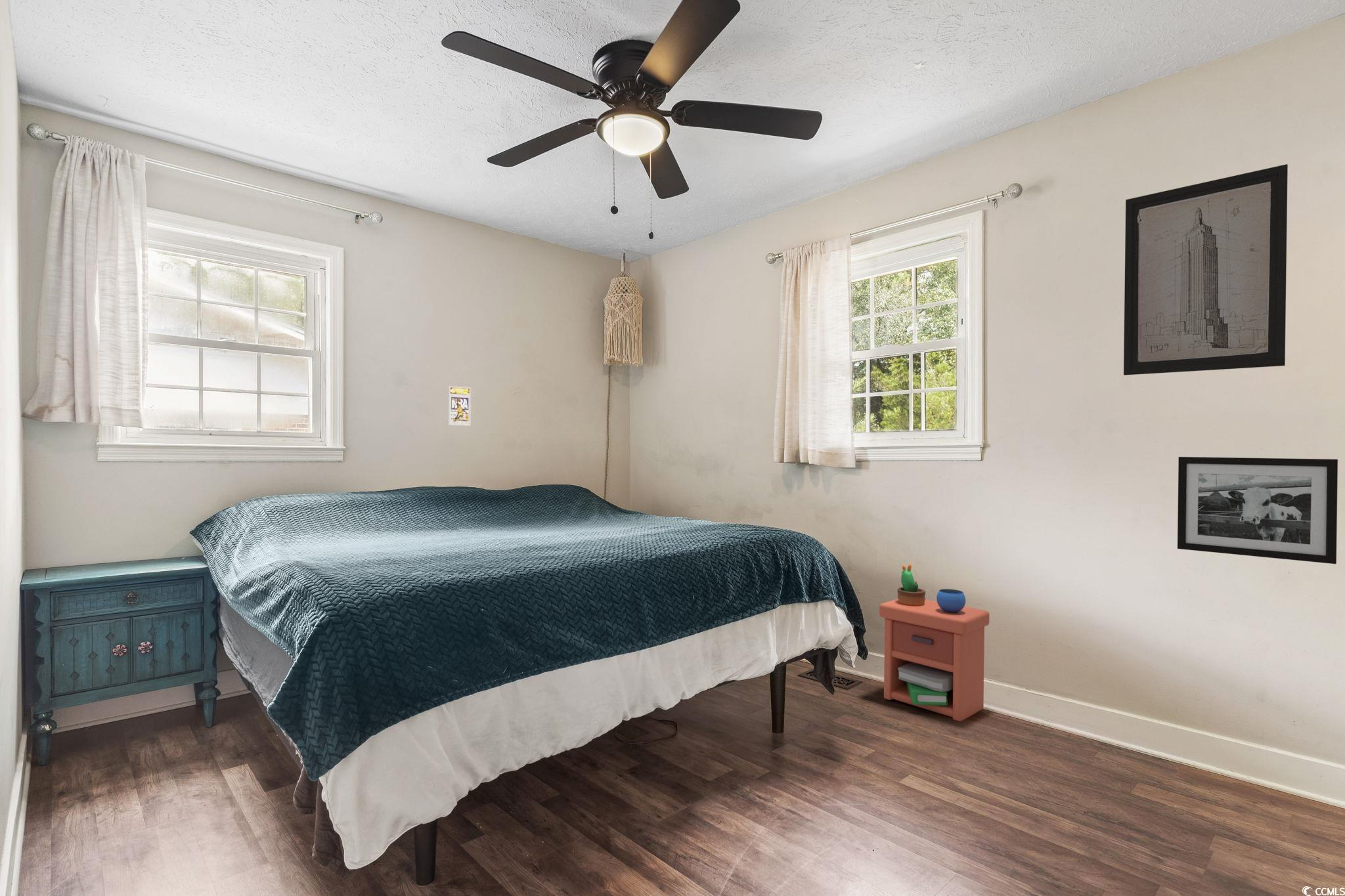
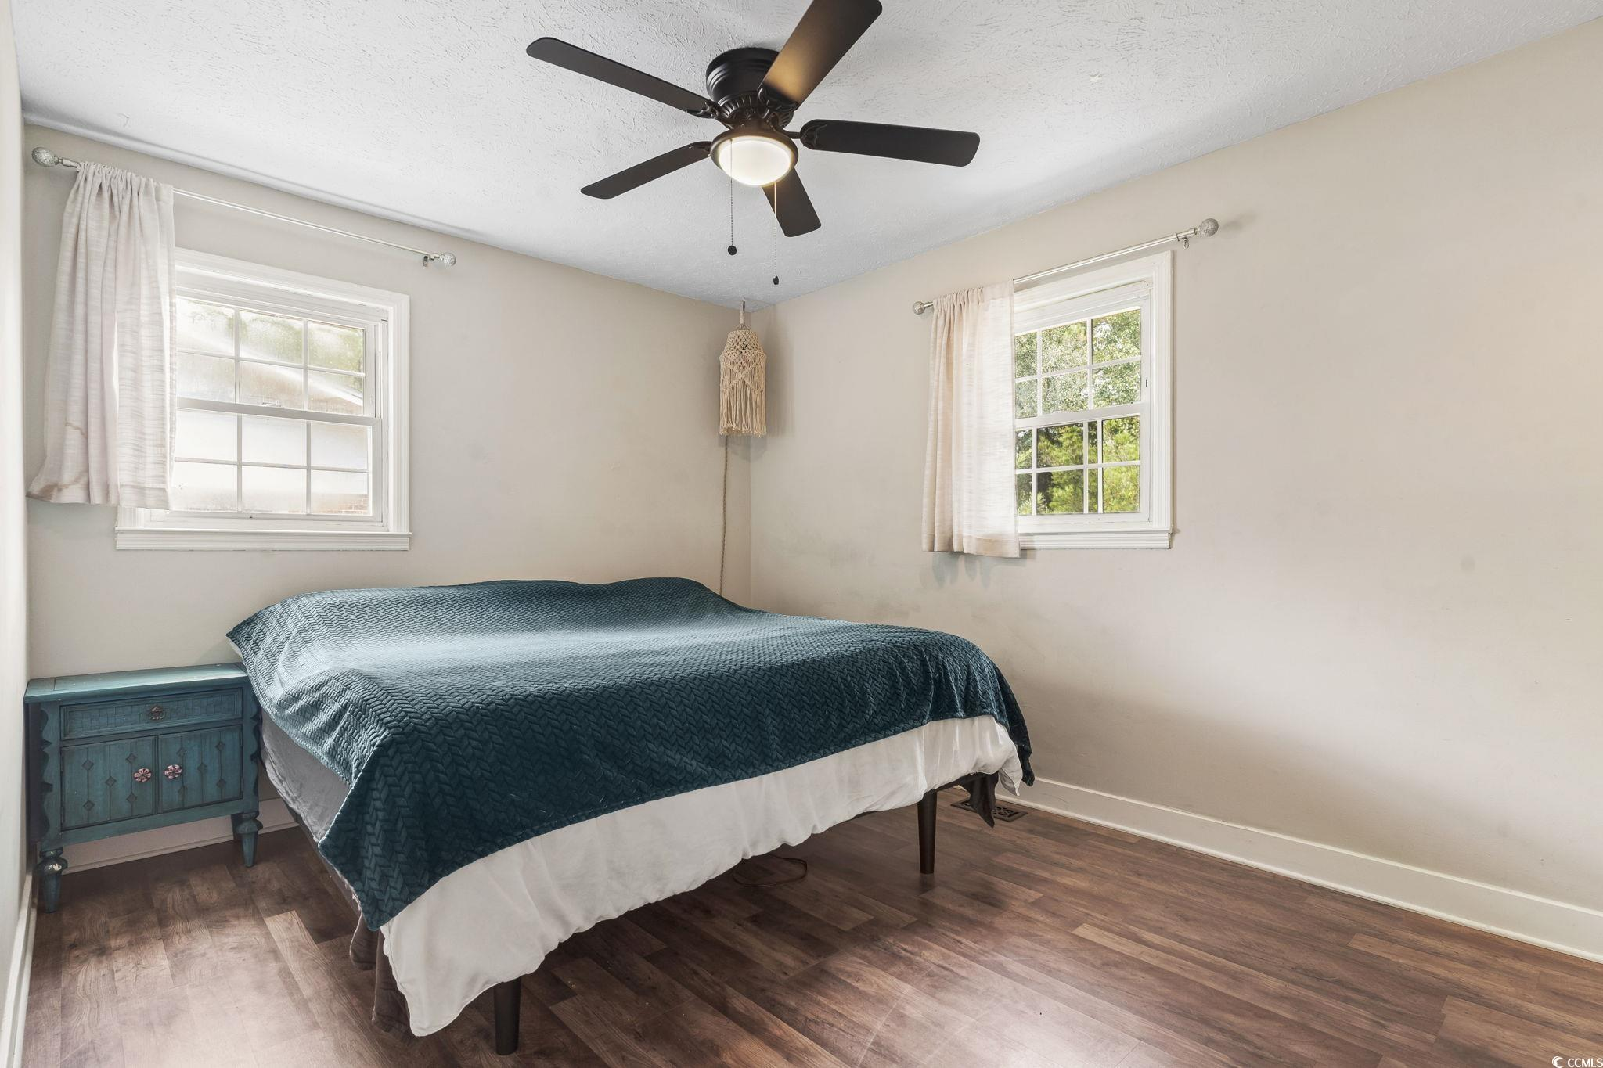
- trading card display case [448,385,472,427]
- wall art [1123,163,1289,376]
- picture frame [1177,456,1338,565]
- nightstand [879,563,990,722]
